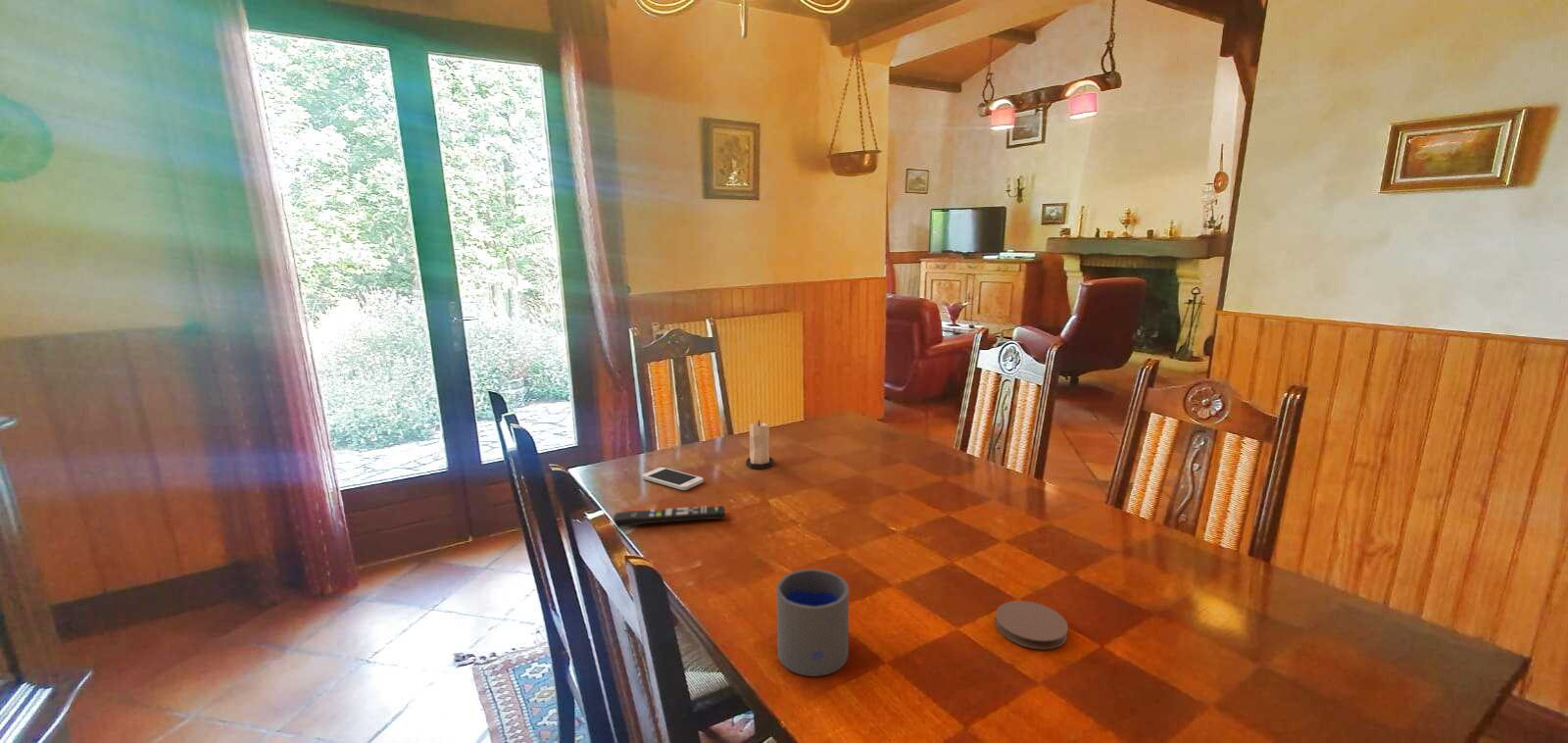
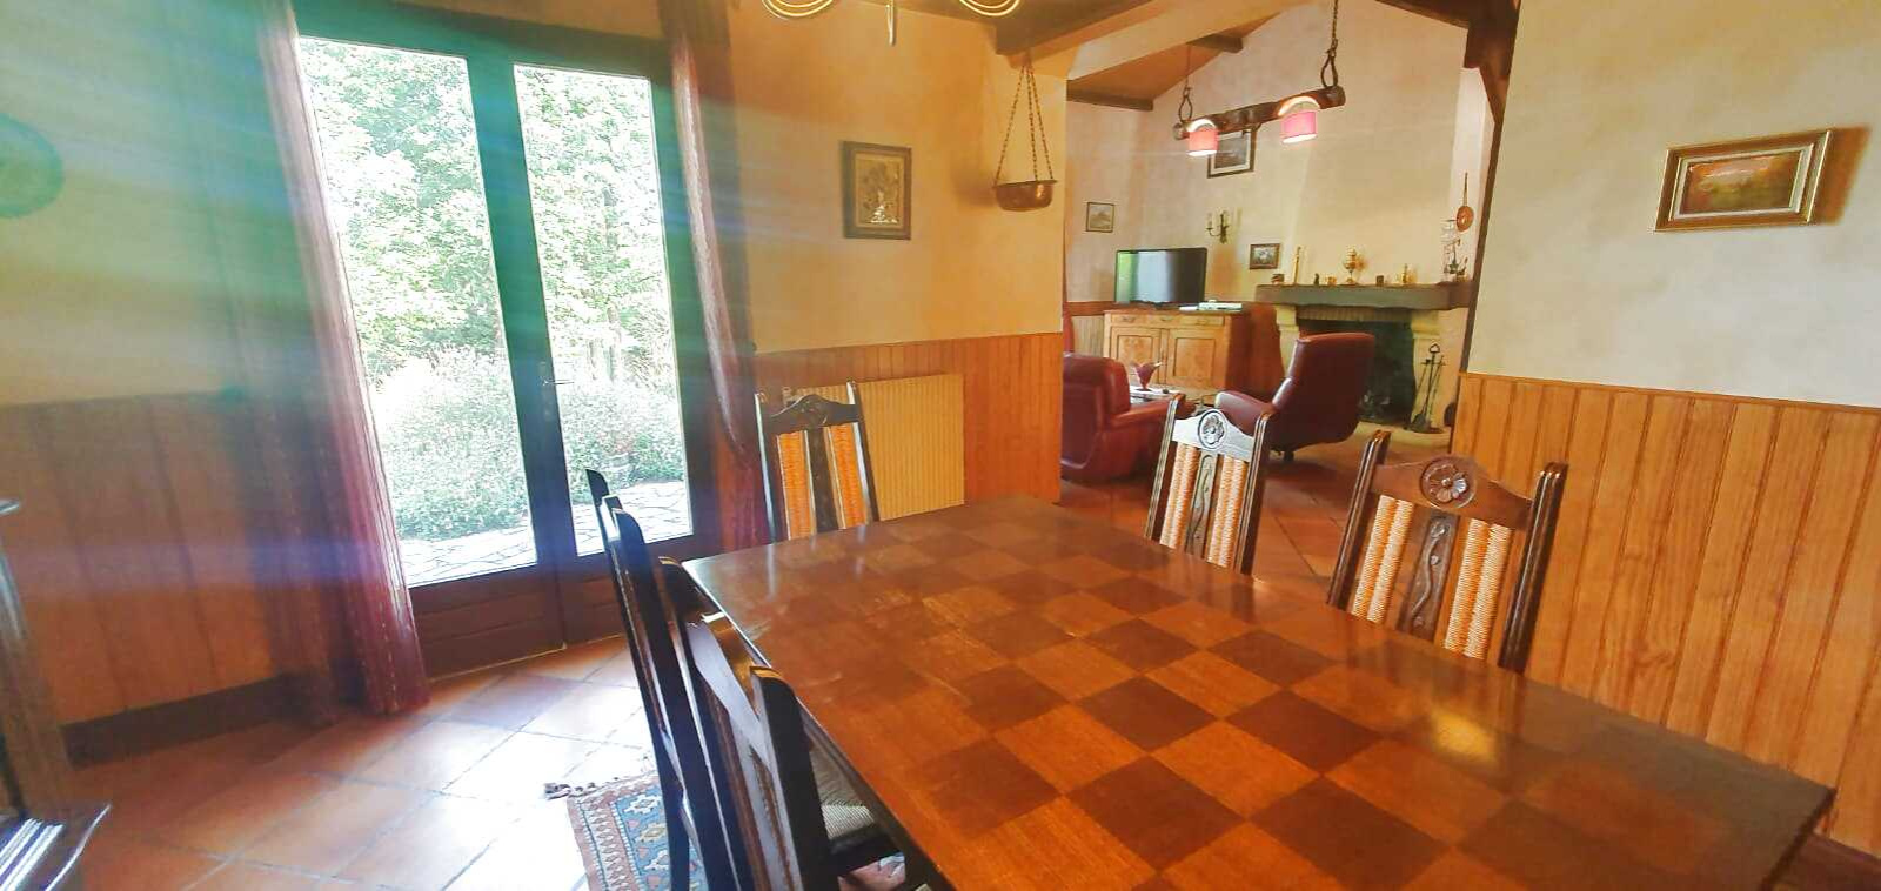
- remote control [612,505,726,528]
- smartphone [641,467,704,491]
- cup [775,569,850,677]
- candle [745,419,775,470]
- coaster [995,600,1069,651]
